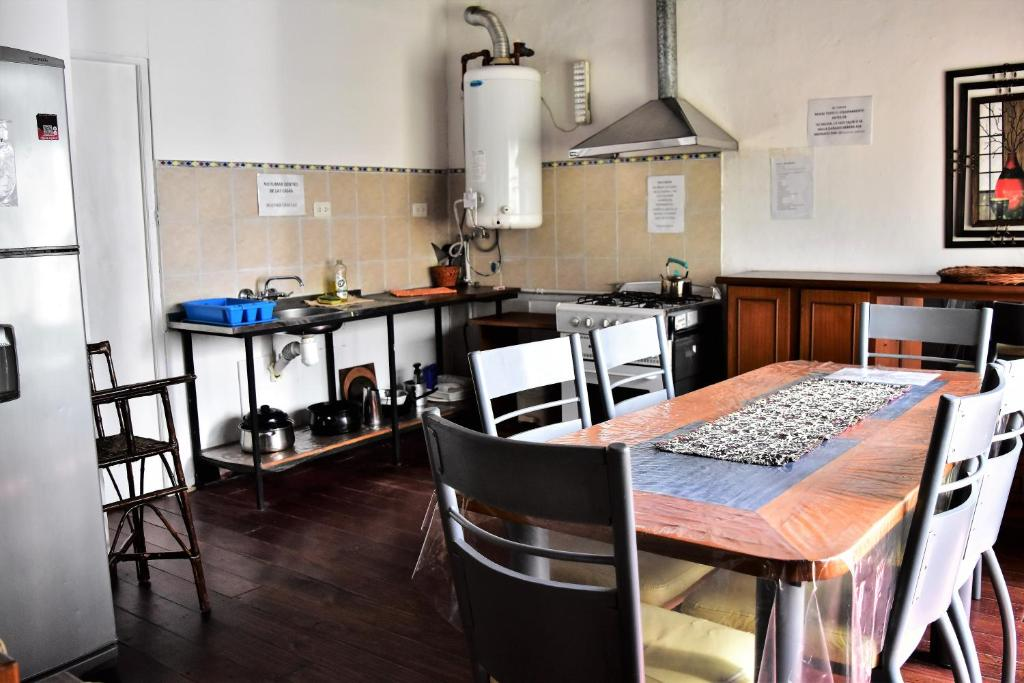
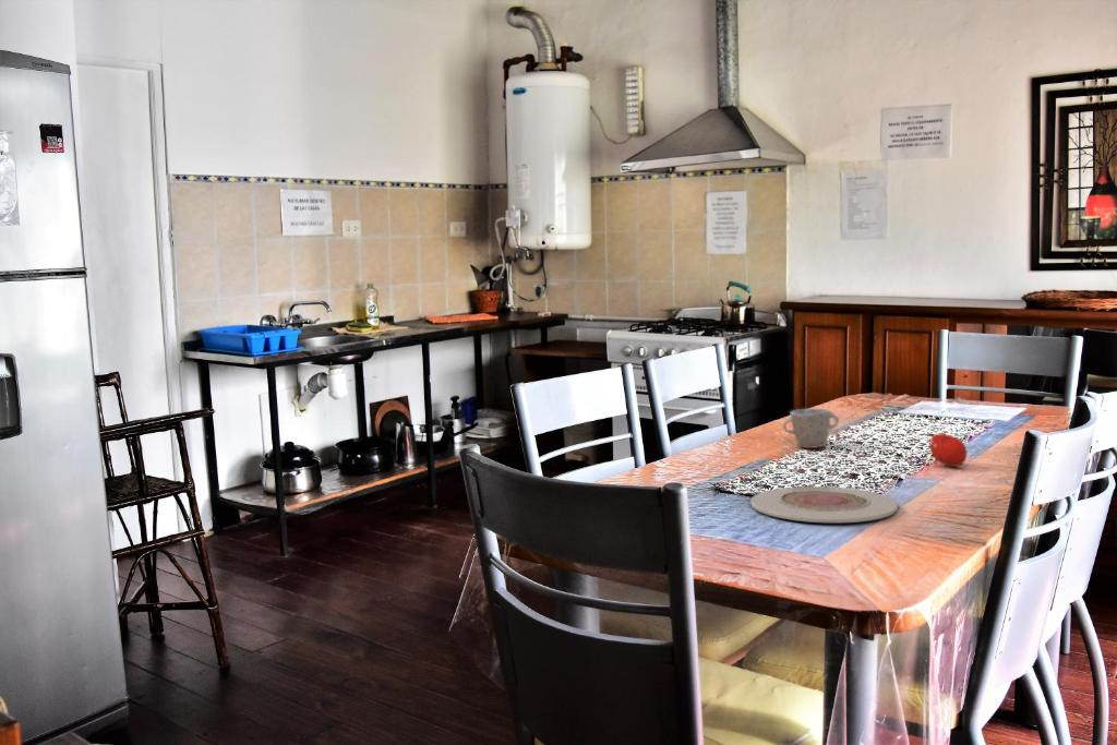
+ plate [749,485,899,524]
+ fruit [928,432,969,468]
+ mug [782,407,840,449]
